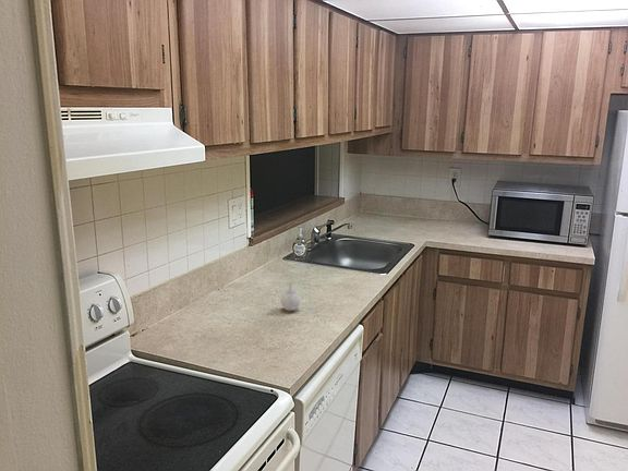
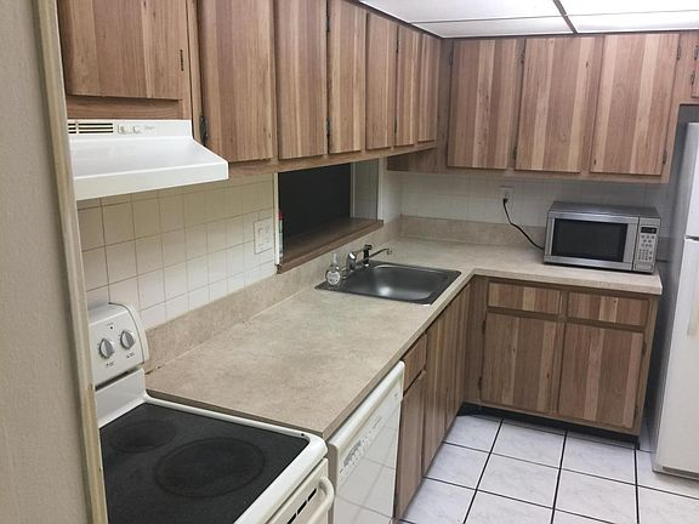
- vase [280,282,301,312]
